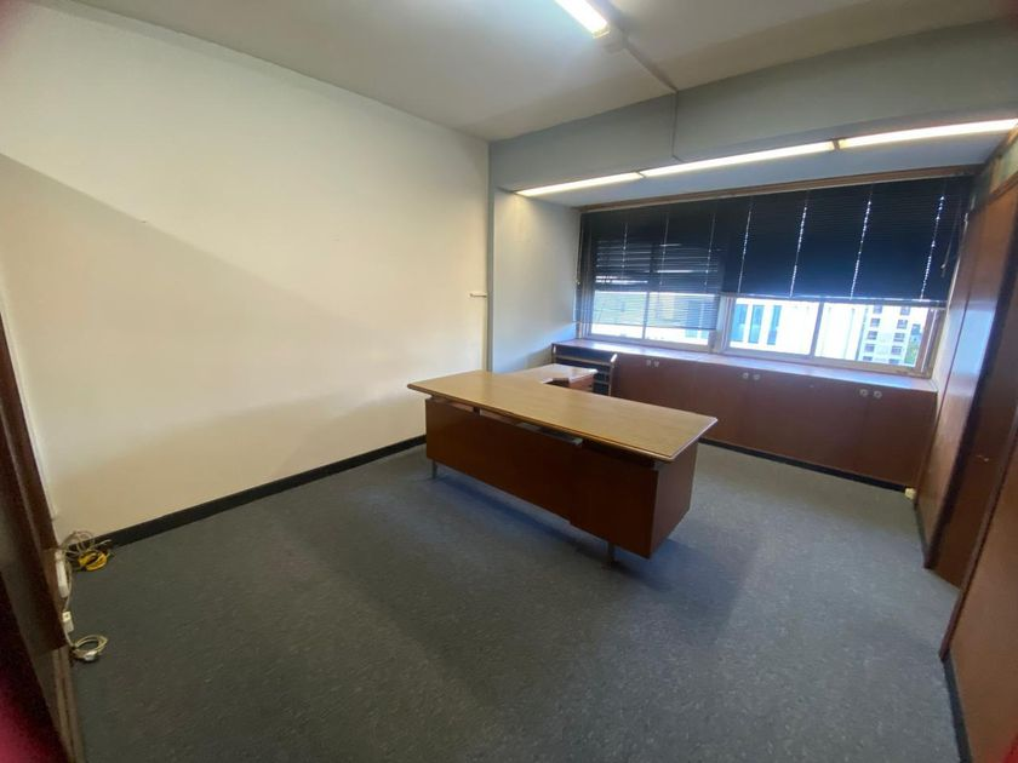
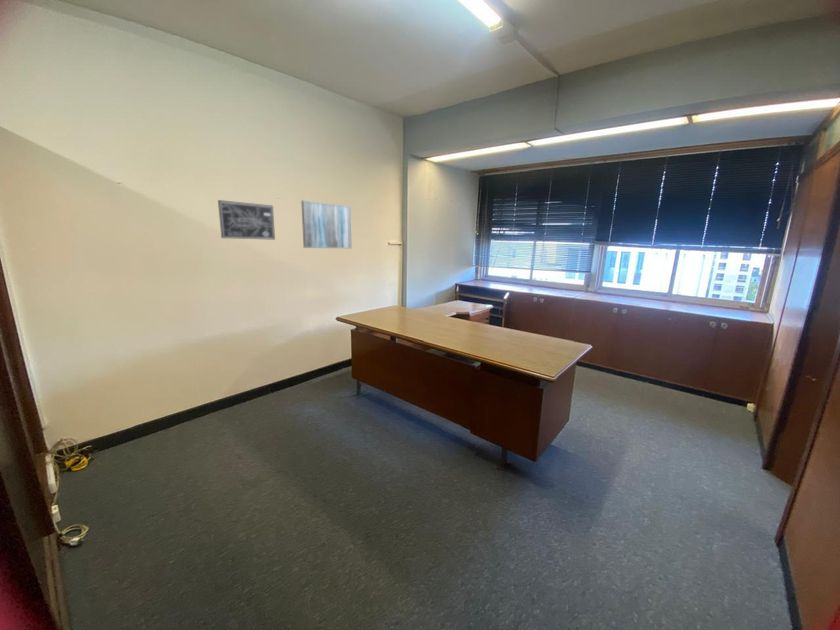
+ wall art [217,199,276,241]
+ wall art [300,200,352,249]
